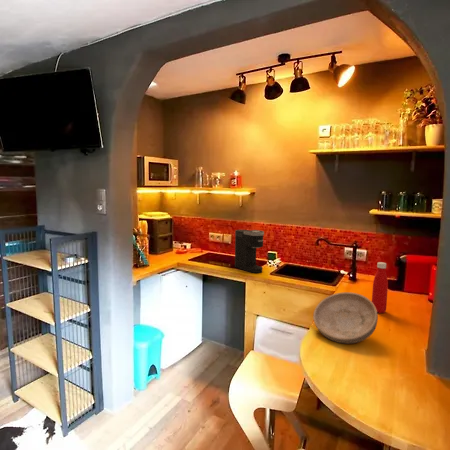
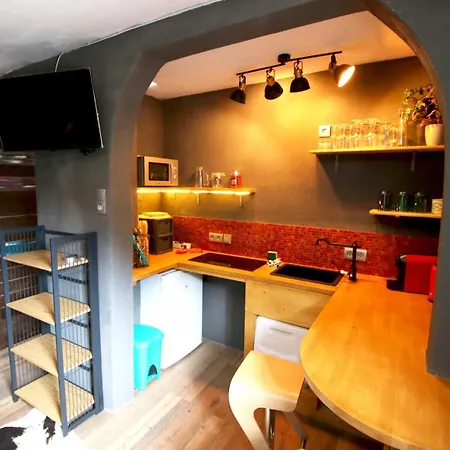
- bowl [312,291,379,345]
- coffee maker [234,229,265,274]
- bottle [371,261,389,314]
